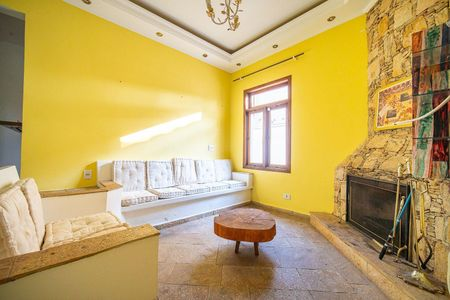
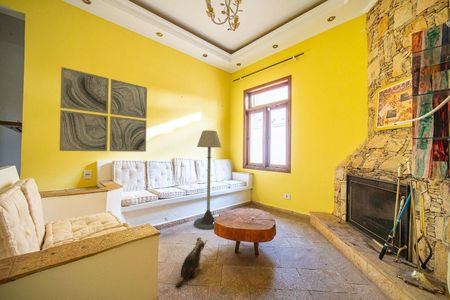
+ floor lamp [193,129,222,231]
+ plush toy [175,236,208,289]
+ wall art [59,66,148,153]
